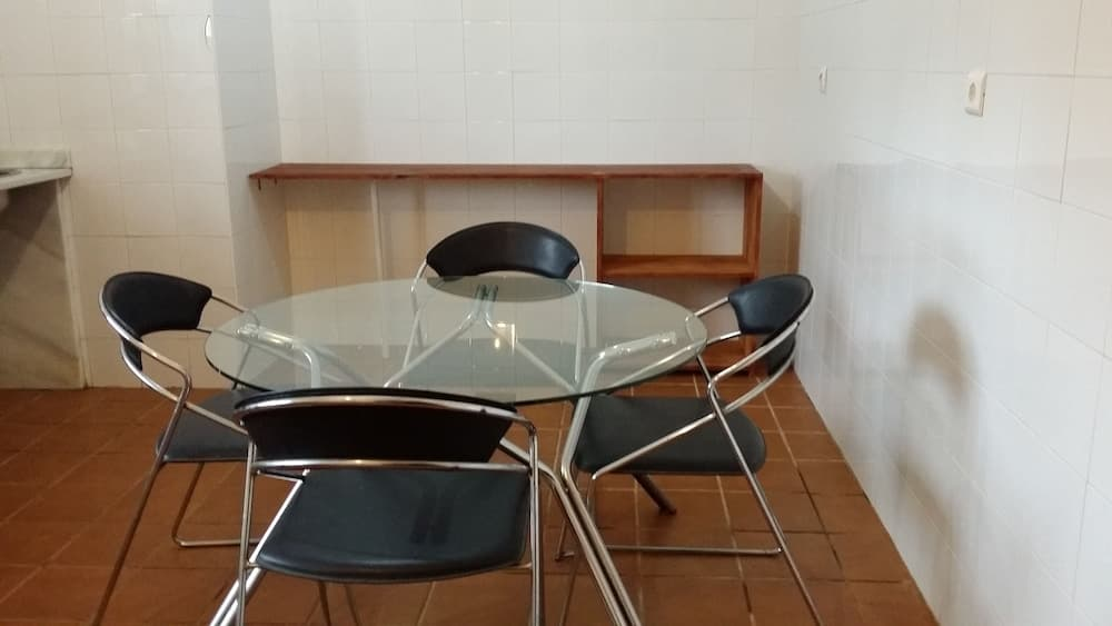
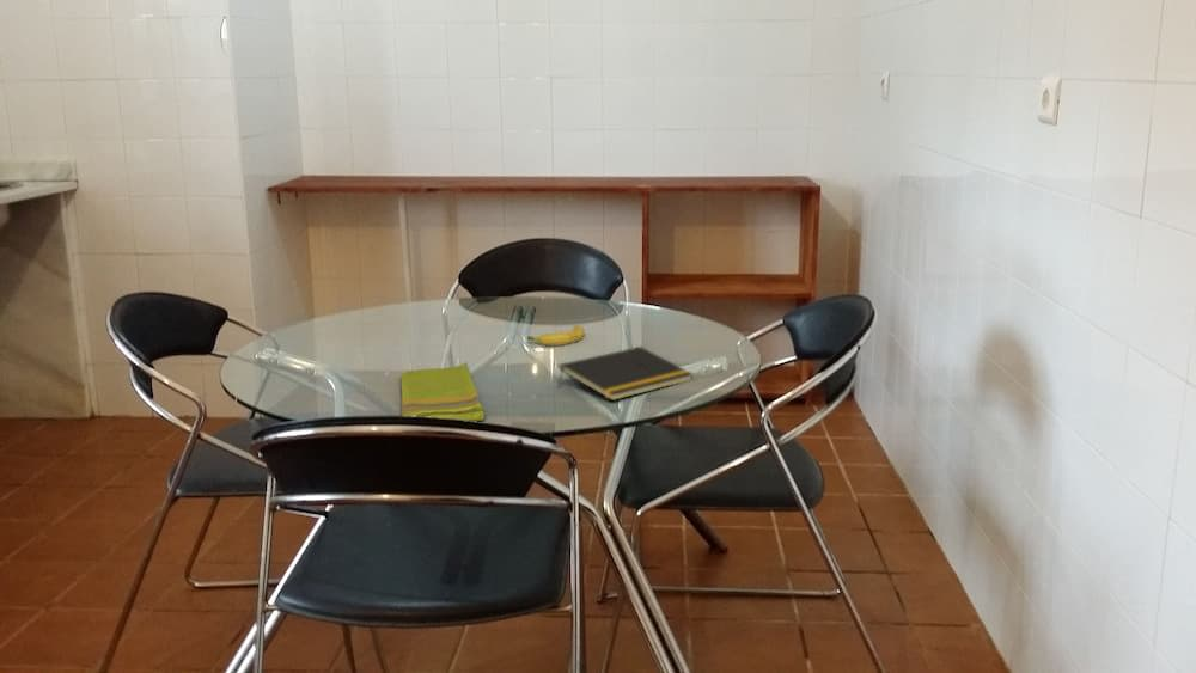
+ notepad [557,345,695,402]
+ fruit [526,324,586,347]
+ dish towel [399,361,486,422]
